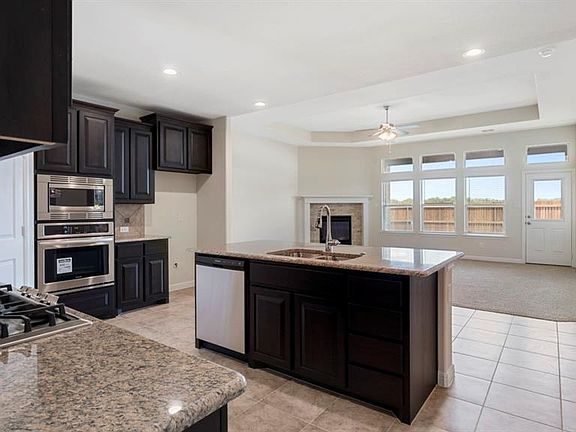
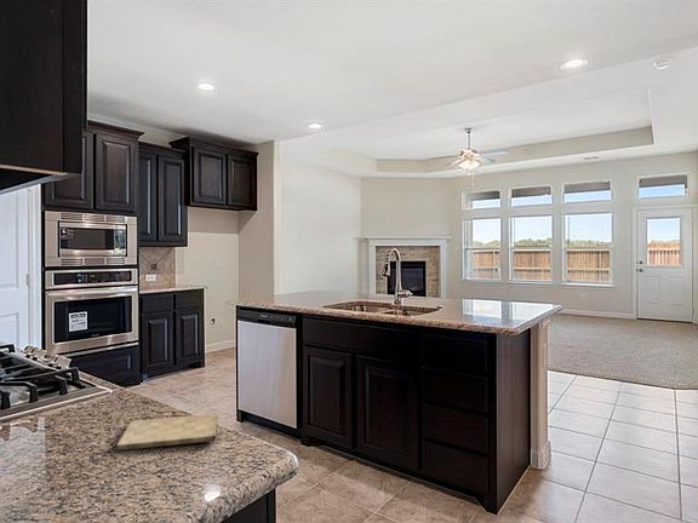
+ cutting board [116,413,219,452]
